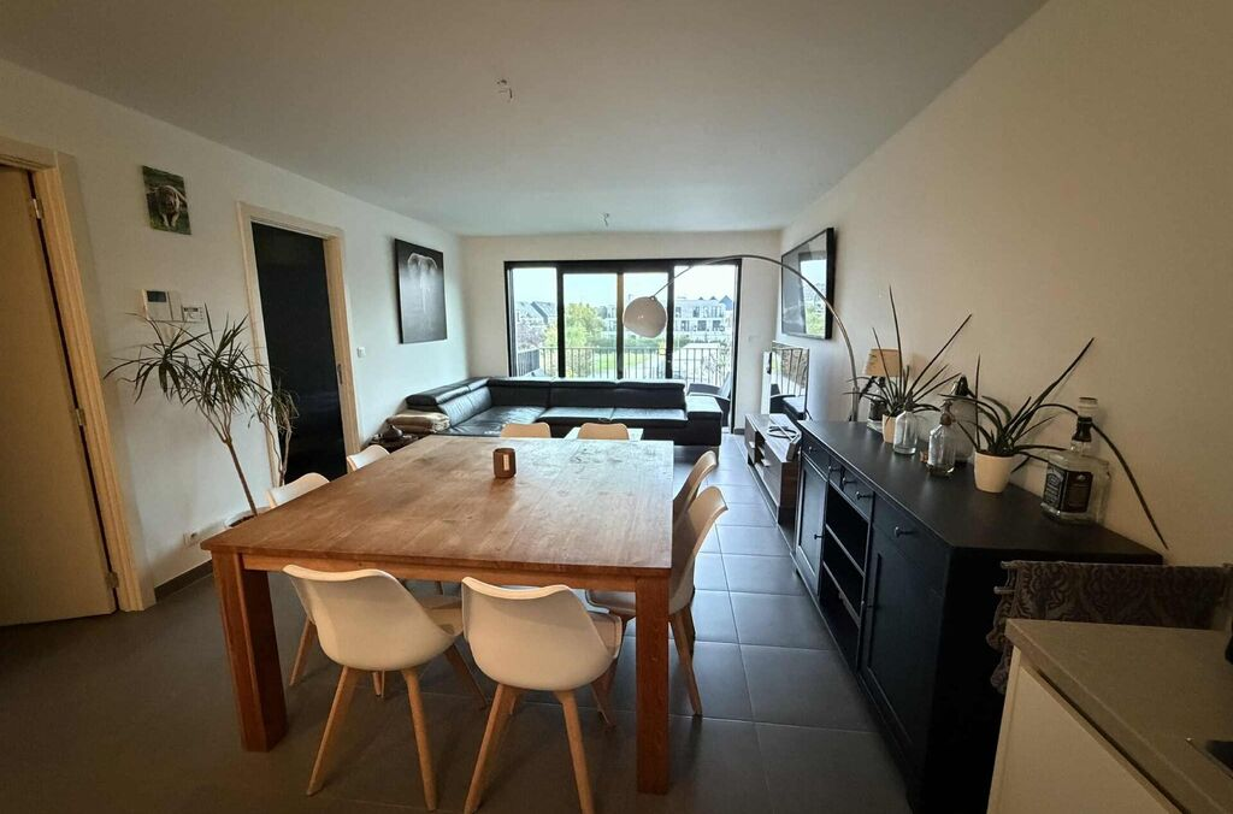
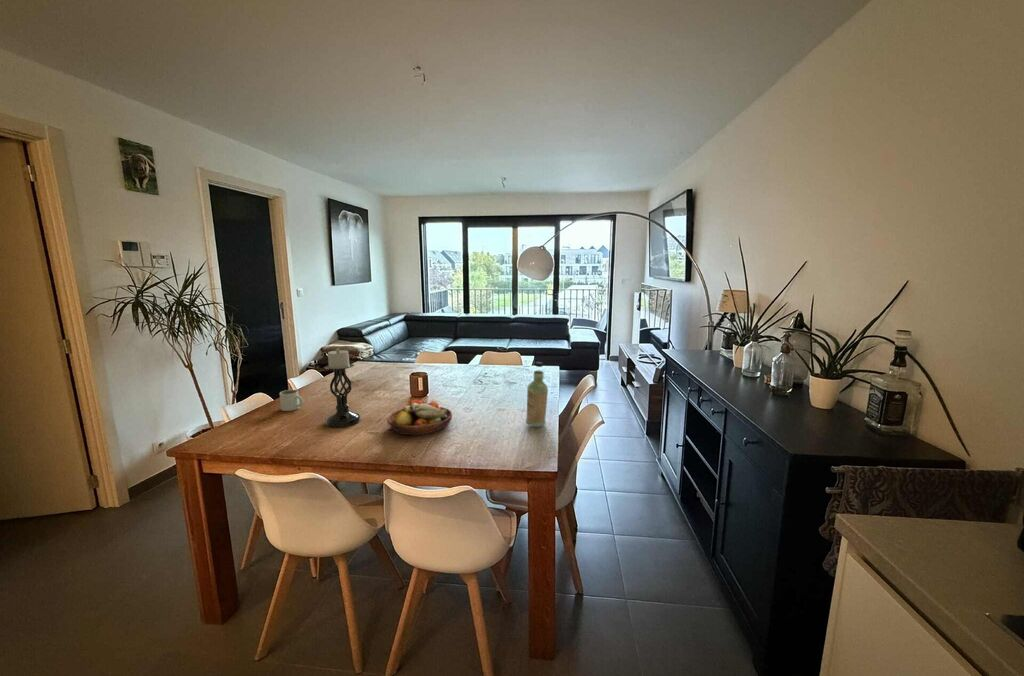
+ fruit bowl [386,399,453,436]
+ bottle [525,361,549,427]
+ mug [279,389,304,412]
+ candle holder [323,348,361,429]
